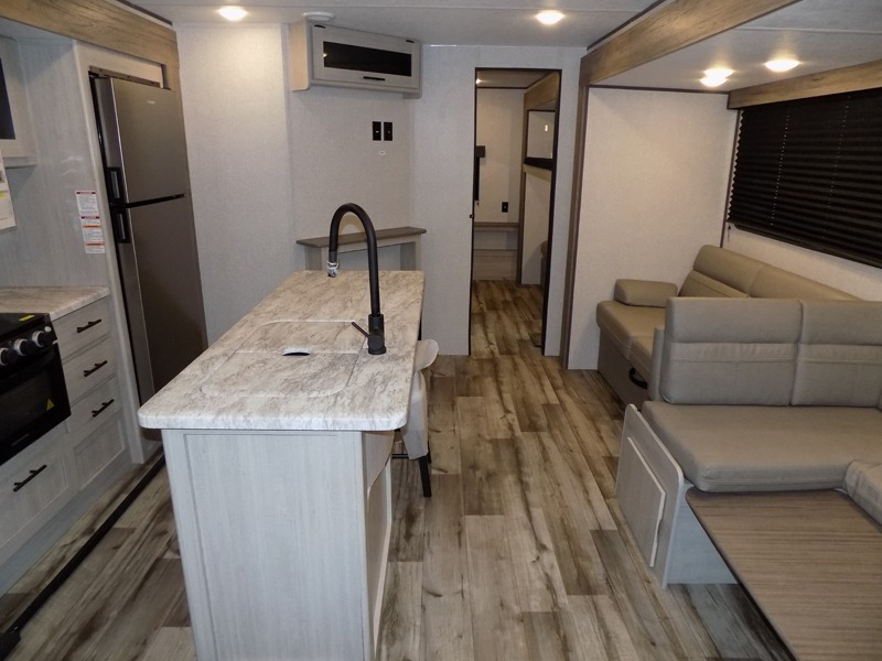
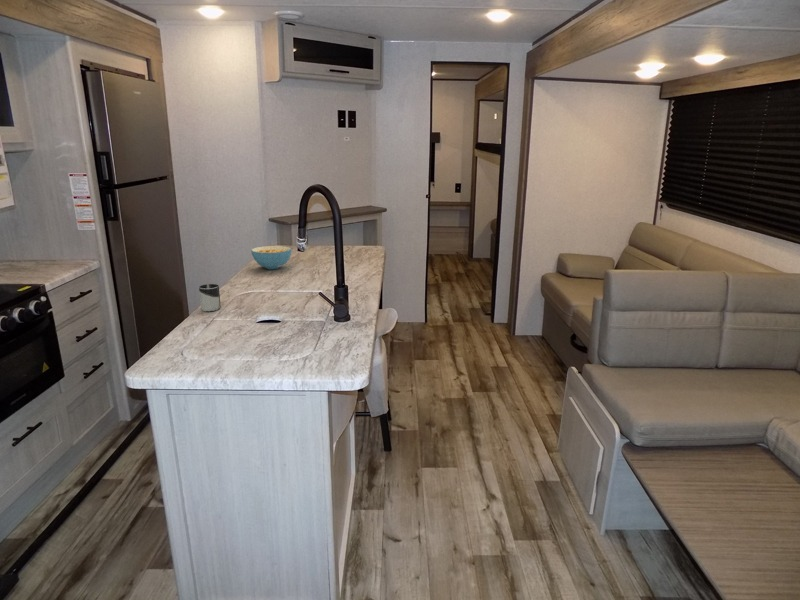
+ cup [198,283,221,312]
+ cereal bowl [250,245,293,270]
